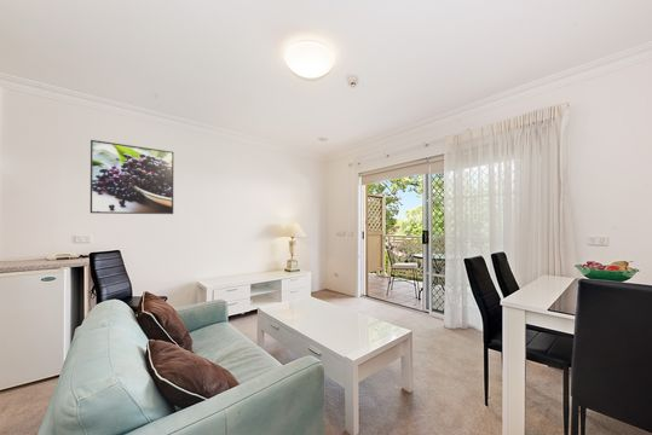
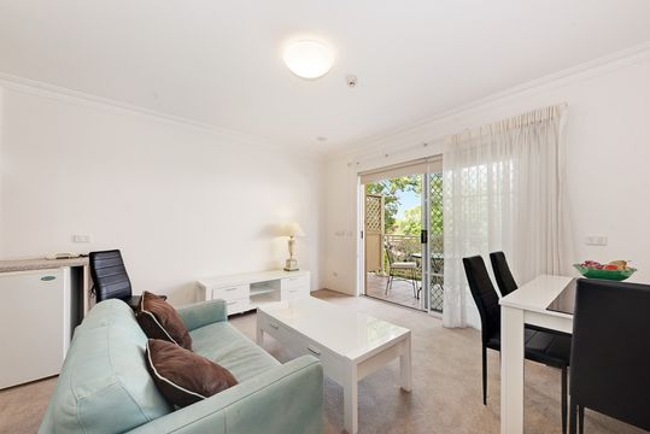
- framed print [90,139,174,215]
